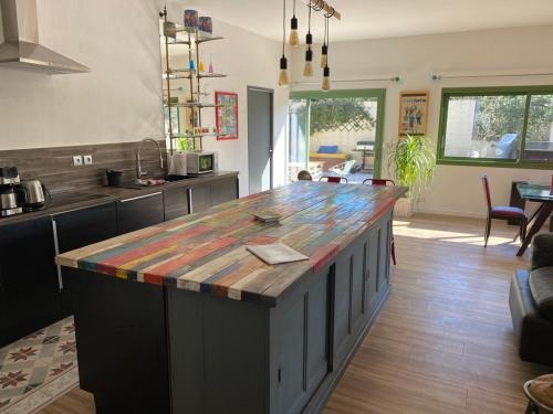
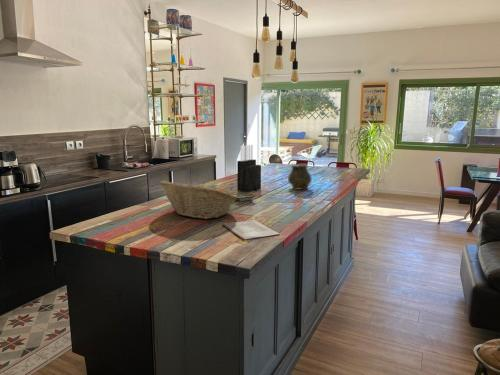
+ knife block [236,144,262,193]
+ vase [287,163,313,191]
+ fruit basket [158,180,238,220]
